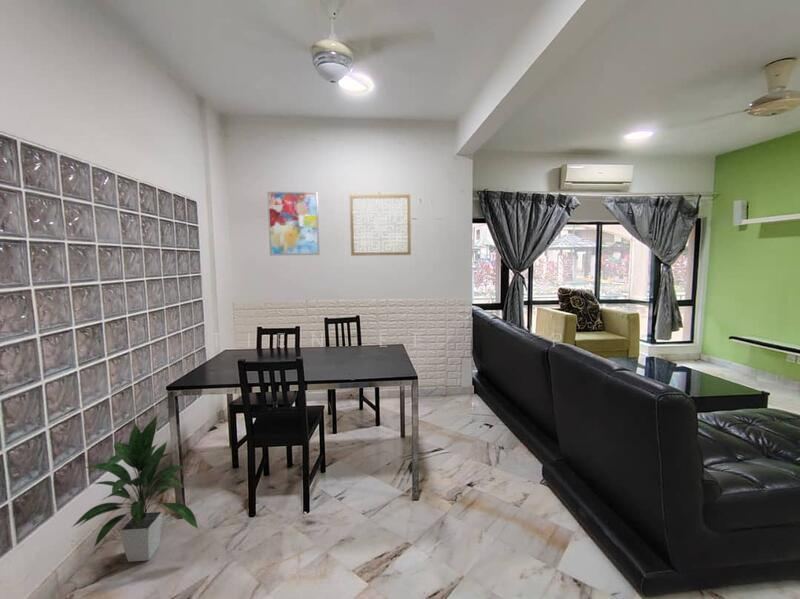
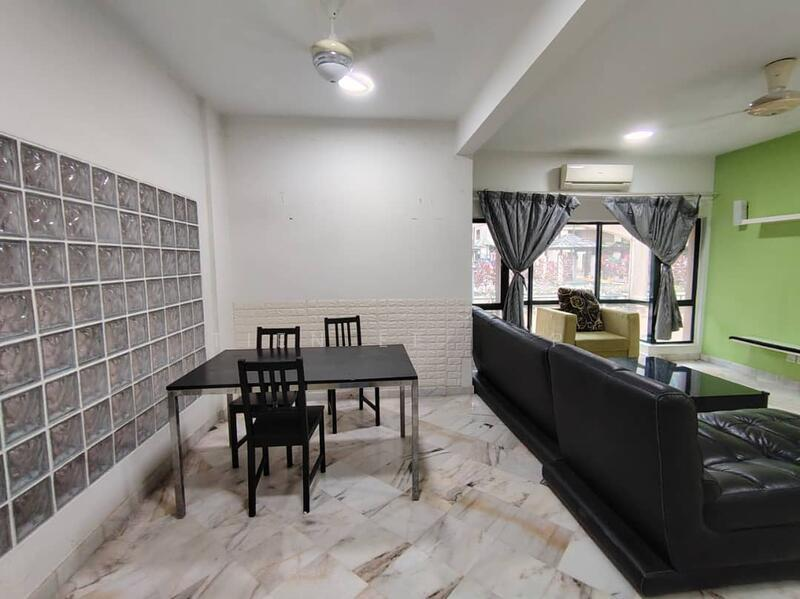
- wall art [349,191,412,257]
- indoor plant [71,414,199,563]
- wall art [266,191,321,257]
